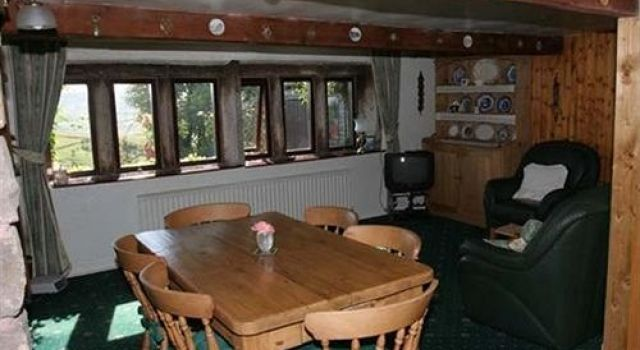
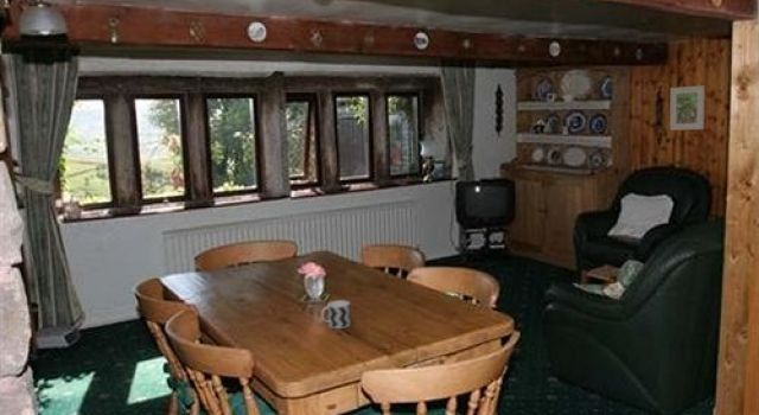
+ cup [320,299,352,330]
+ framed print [669,84,706,132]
